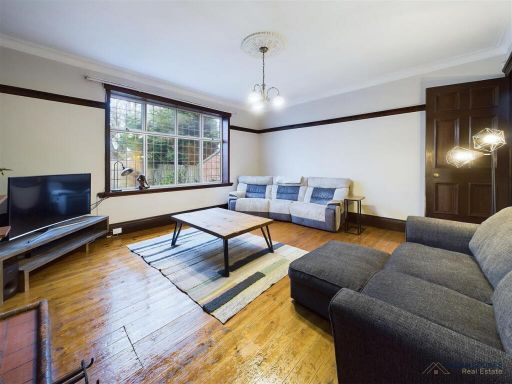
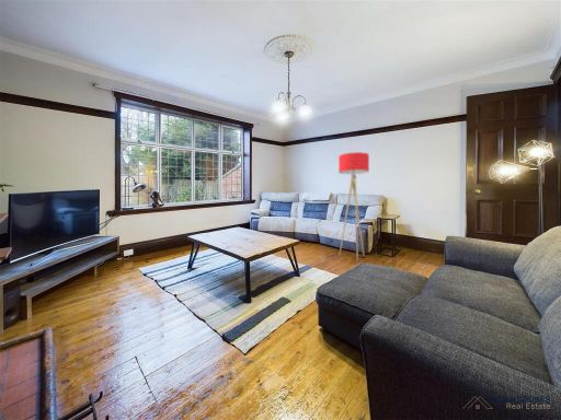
+ floor lamp [337,151,370,261]
